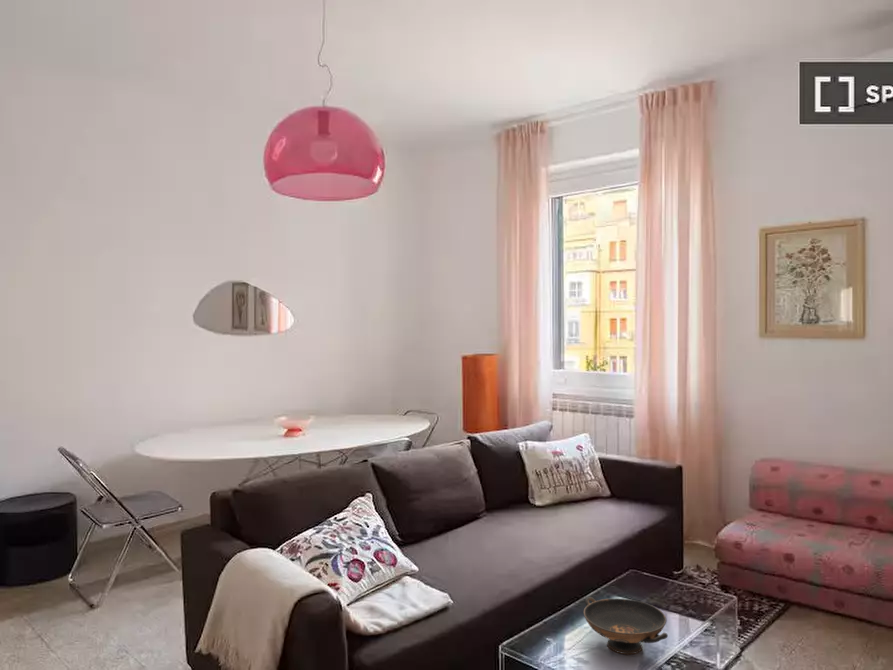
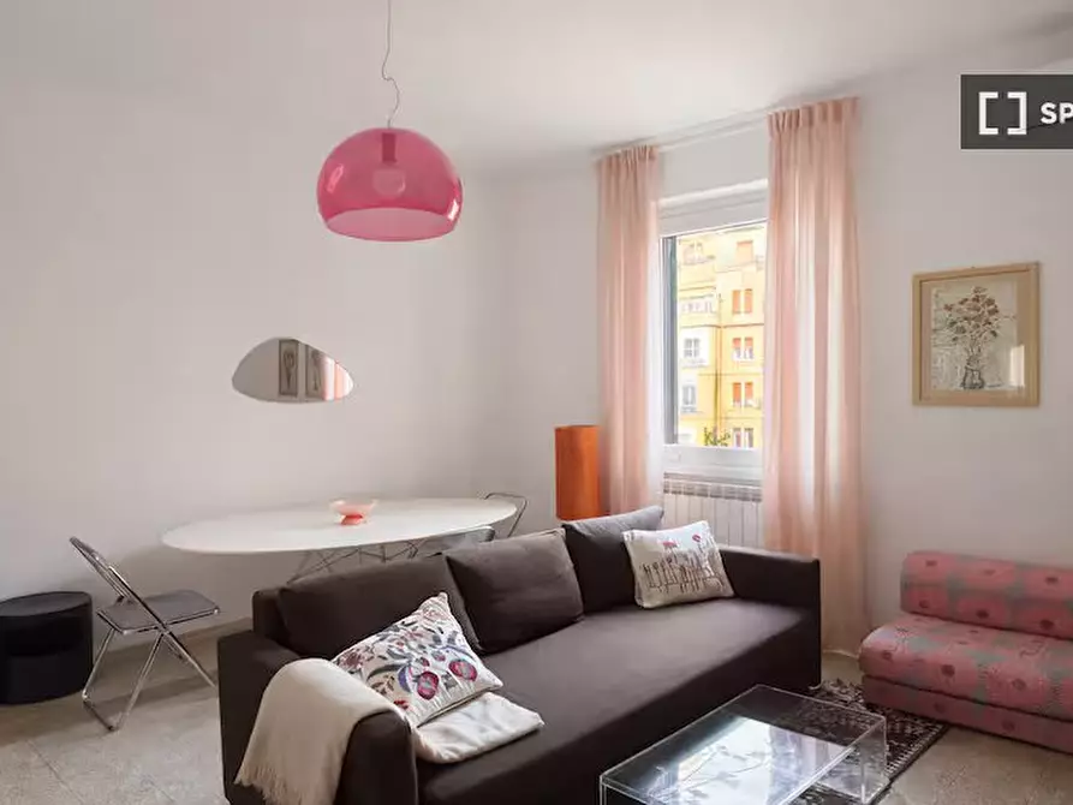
- decorative bowl [583,596,669,655]
